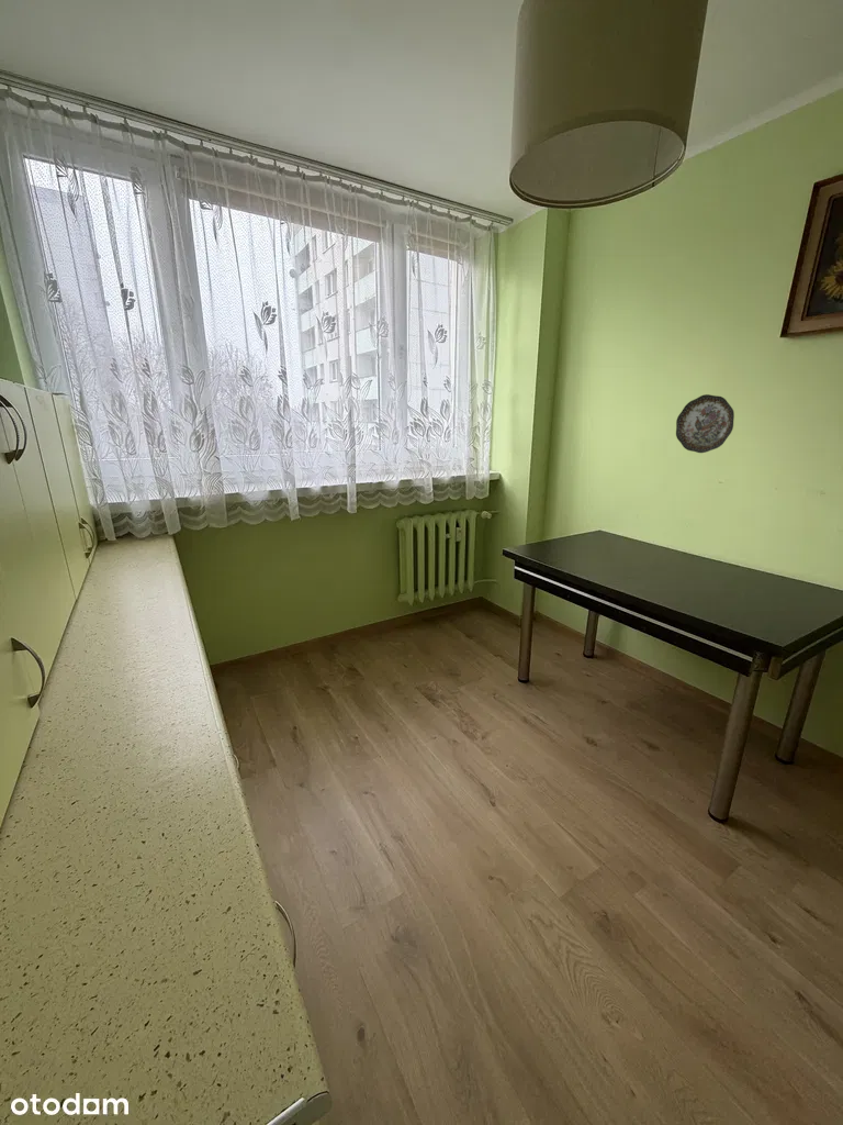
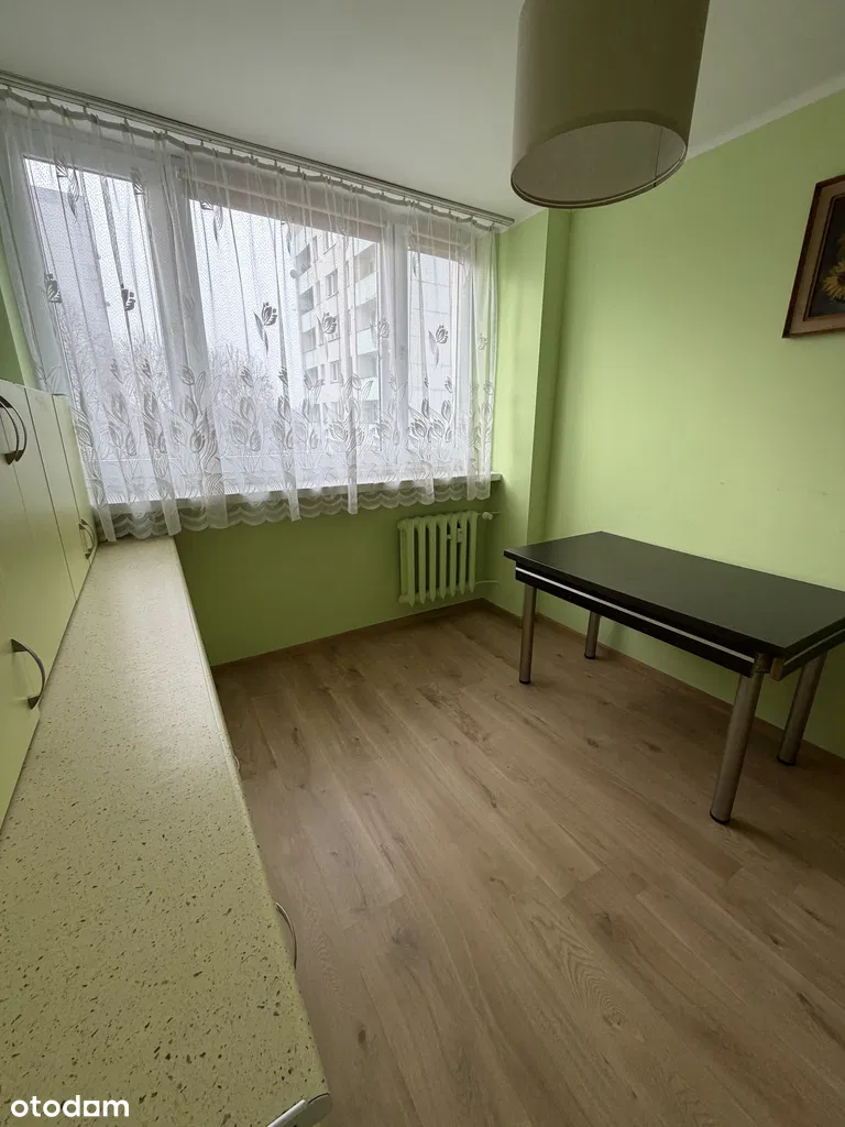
- decorative plate [675,393,735,454]
